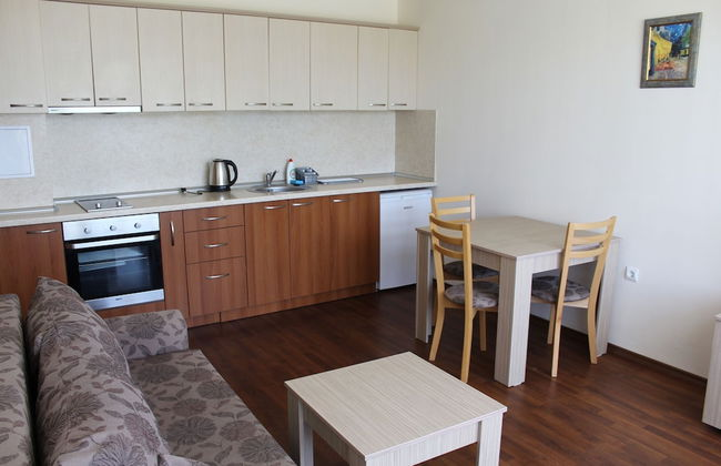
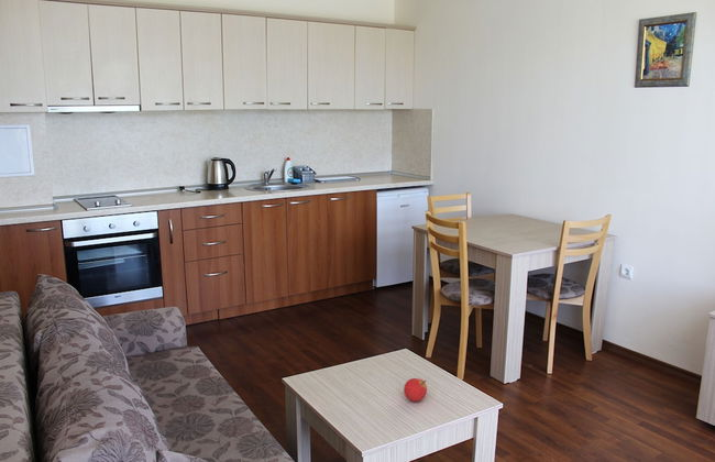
+ fruit [403,377,428,403]
